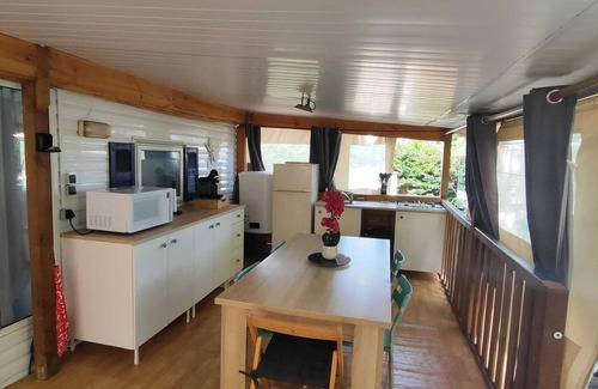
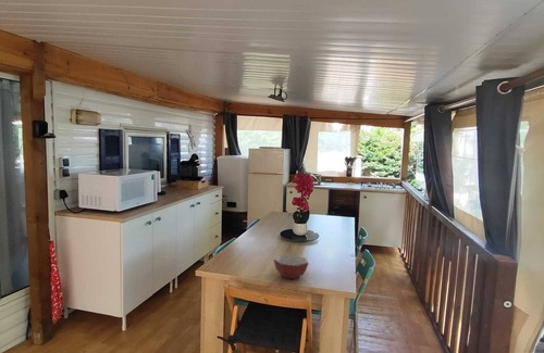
+ bowl [273,254,310,280]
